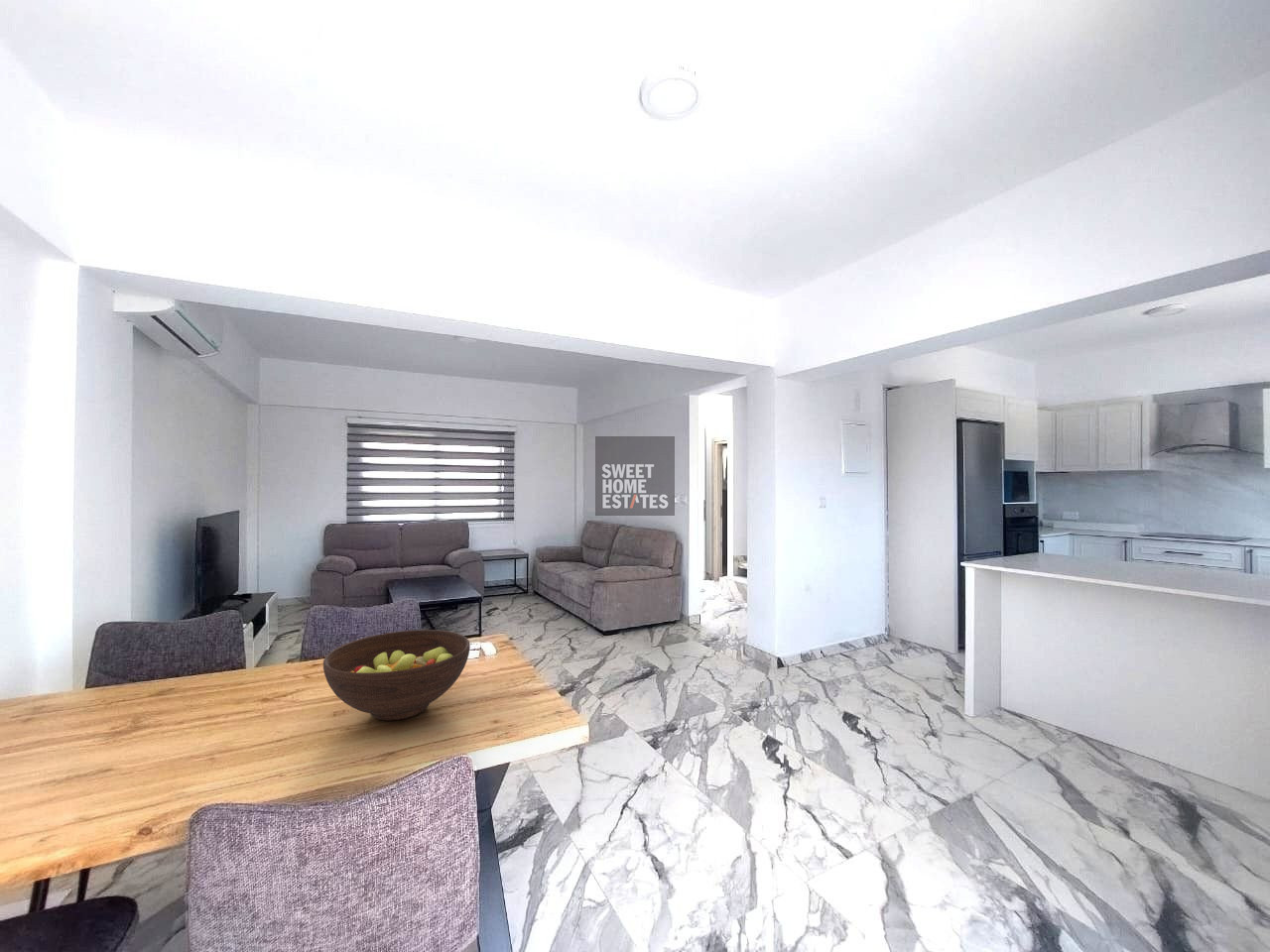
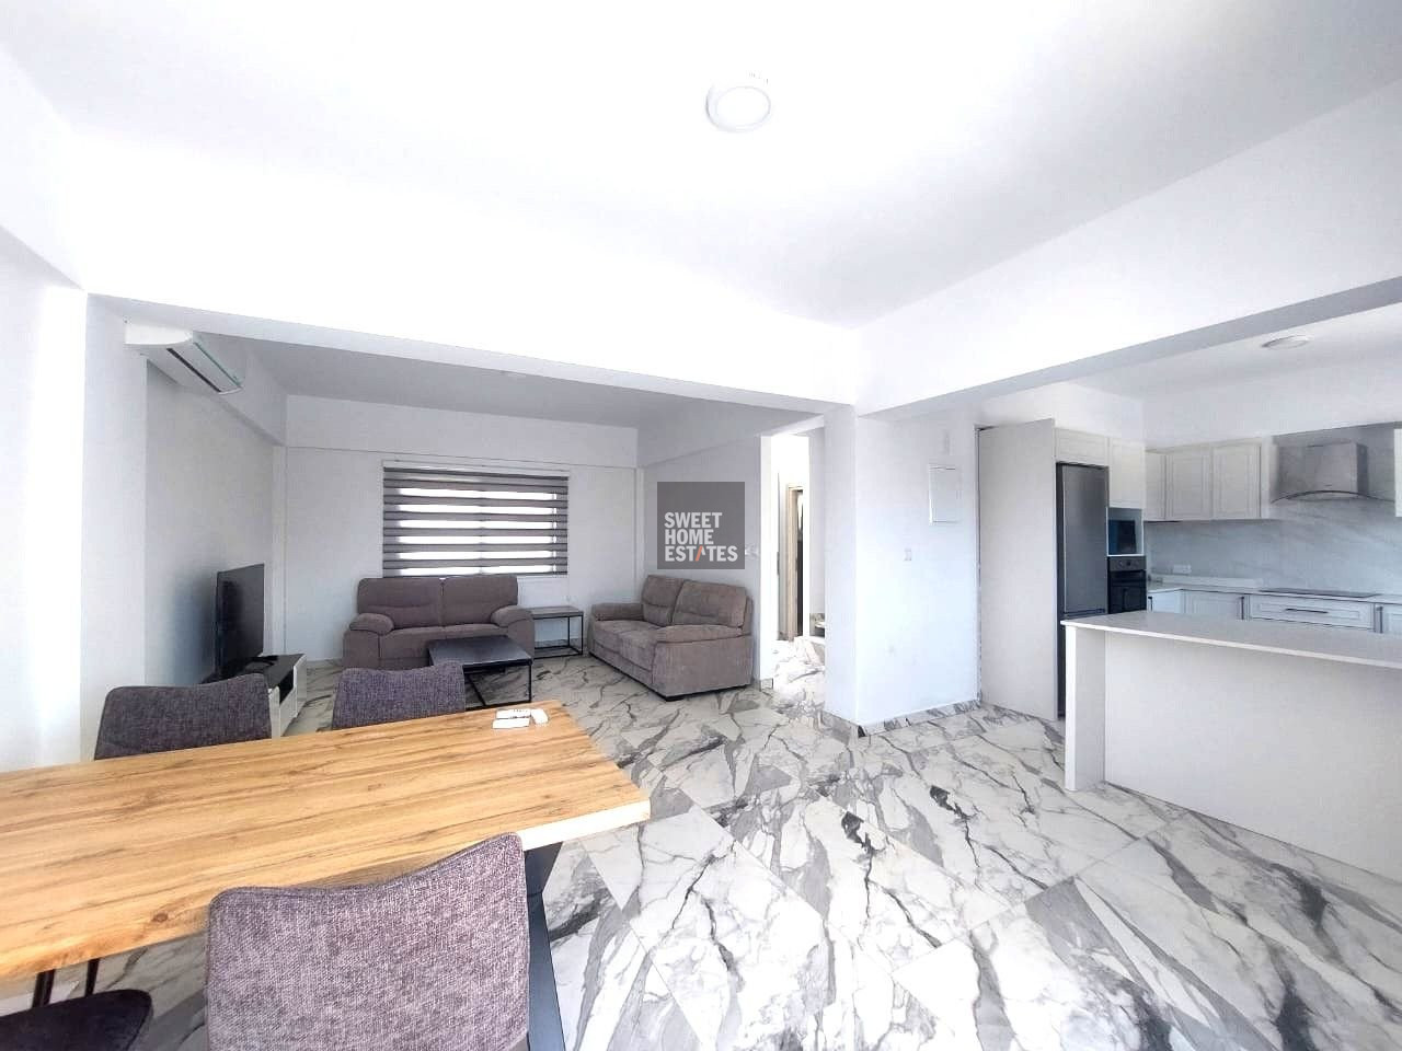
- fruit bowl [322,629,471,721]
